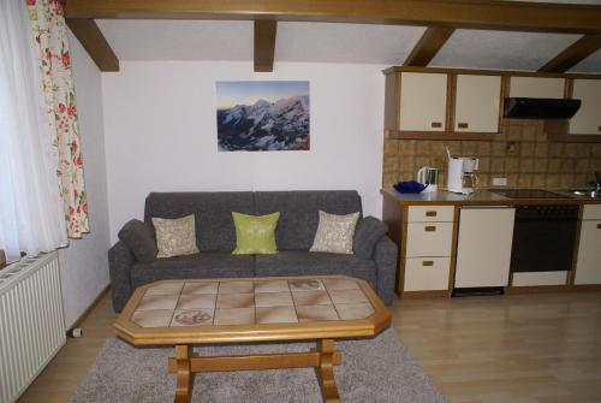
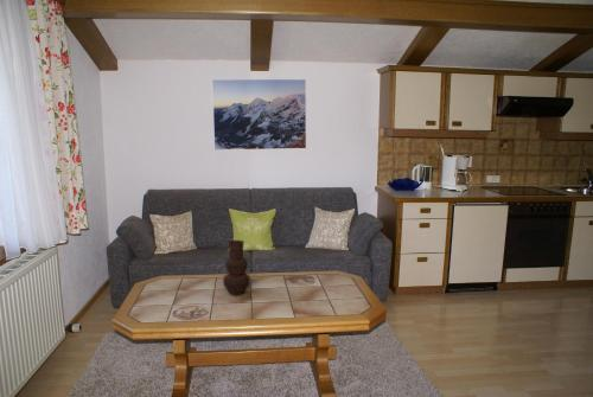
+ vase [222,239,251,296]
